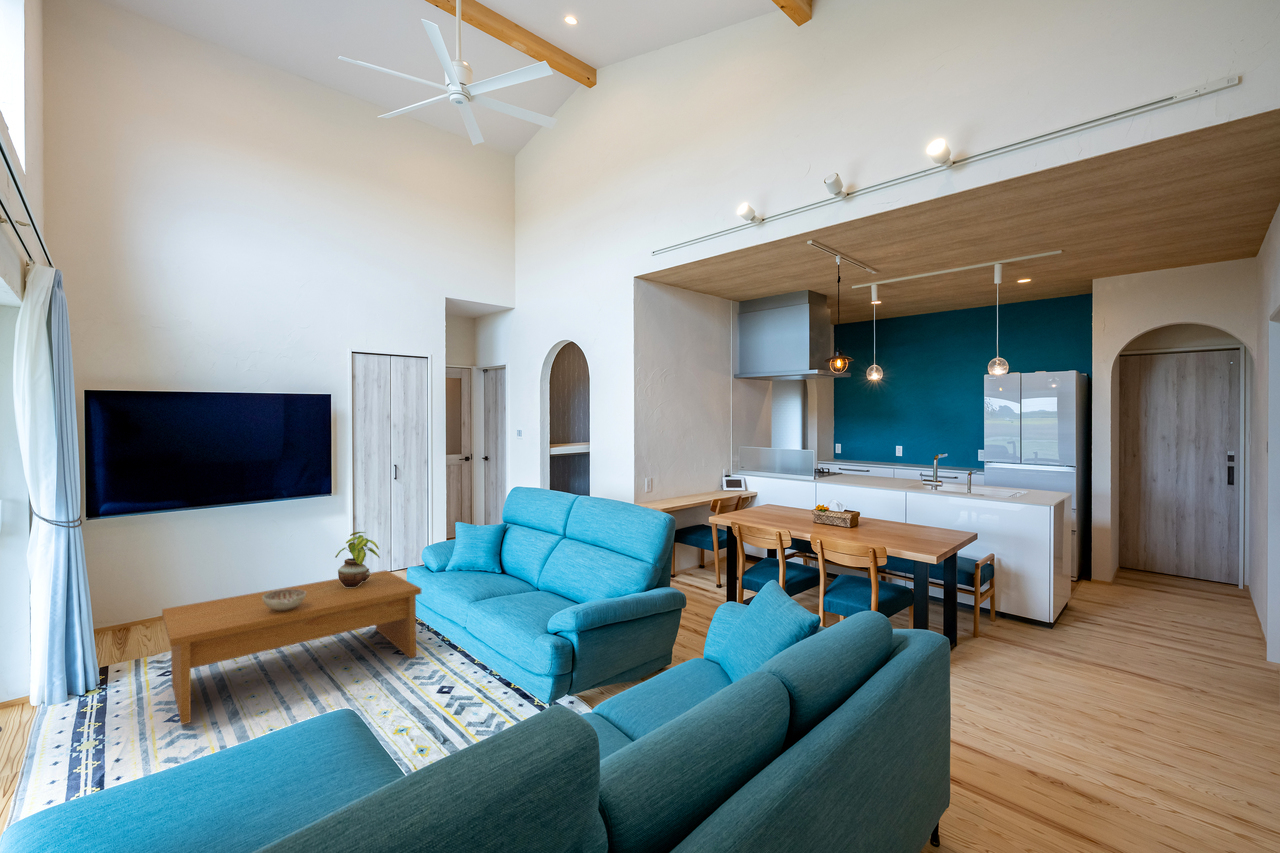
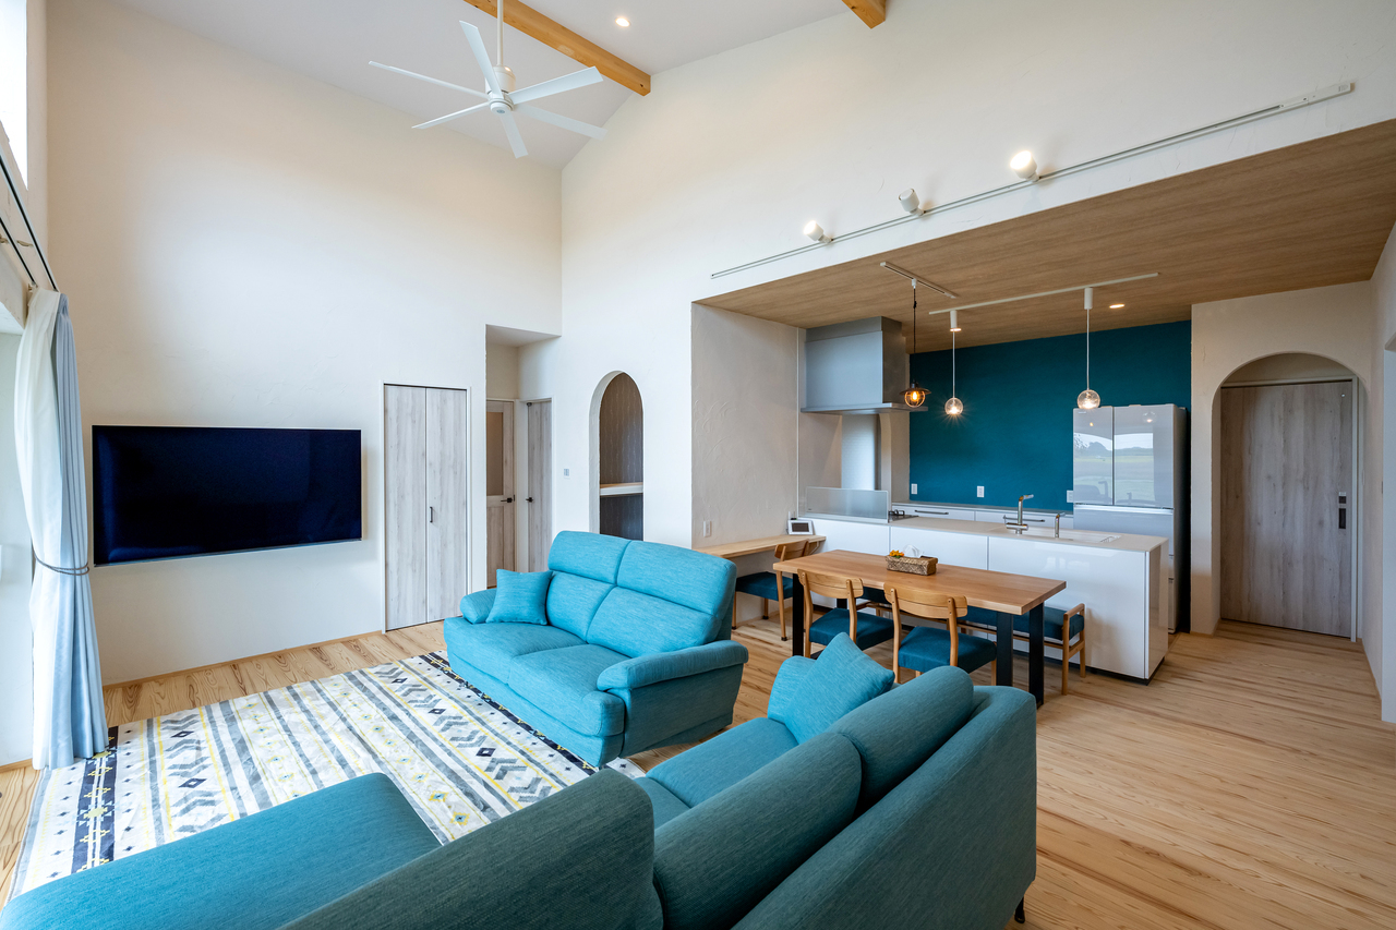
- decorative bowl [262,589,306,611]
- coffee table [161,569,422,726]
- potted plant [334,531,381,587]
